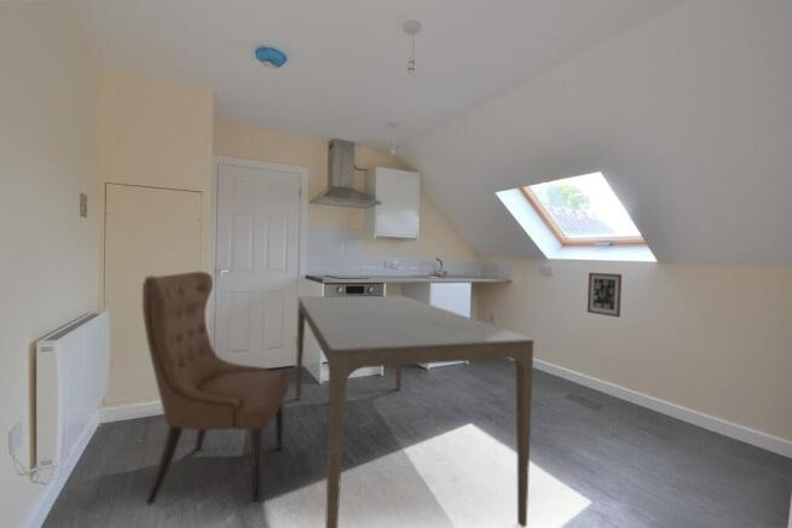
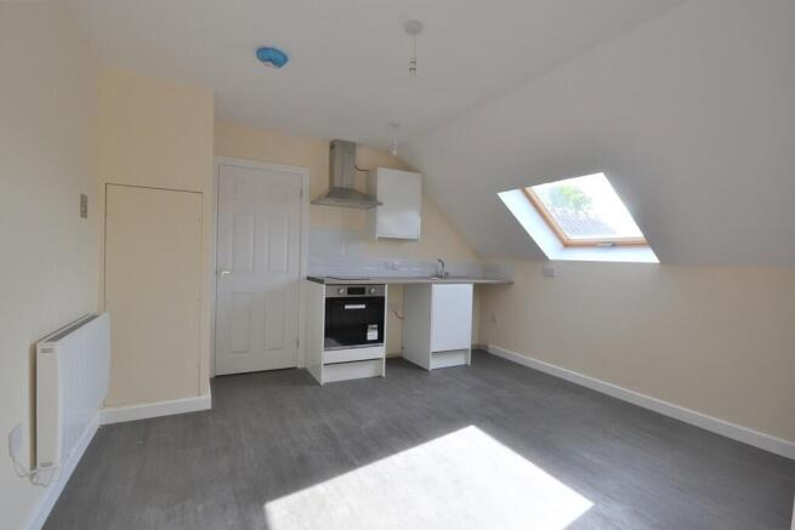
- wall art [586,272,623,319]
- dining table [295,295,536,528]
- chair [141,271,290,506]
